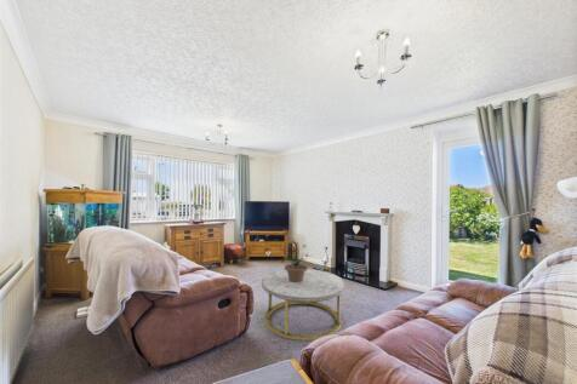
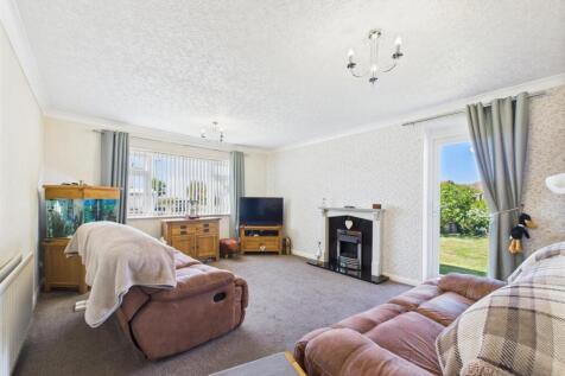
- coffee table [261,268,347,342]
- potted plant [280,241,312,282]
